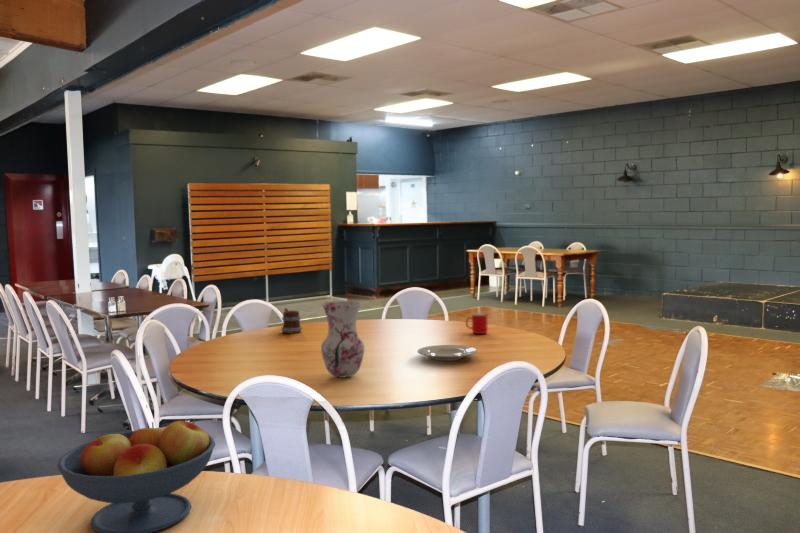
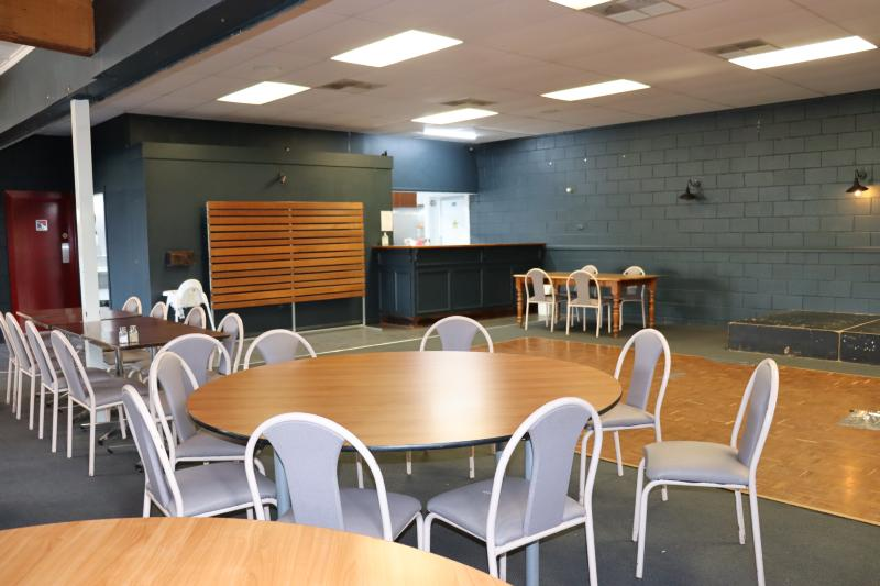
- vase [320,300,365,379]
- fruit bowl [56,419,216,533]
- mug [280,307,303,335]
- plate [416,344,478,362]
- cup [465,312,489,335]
